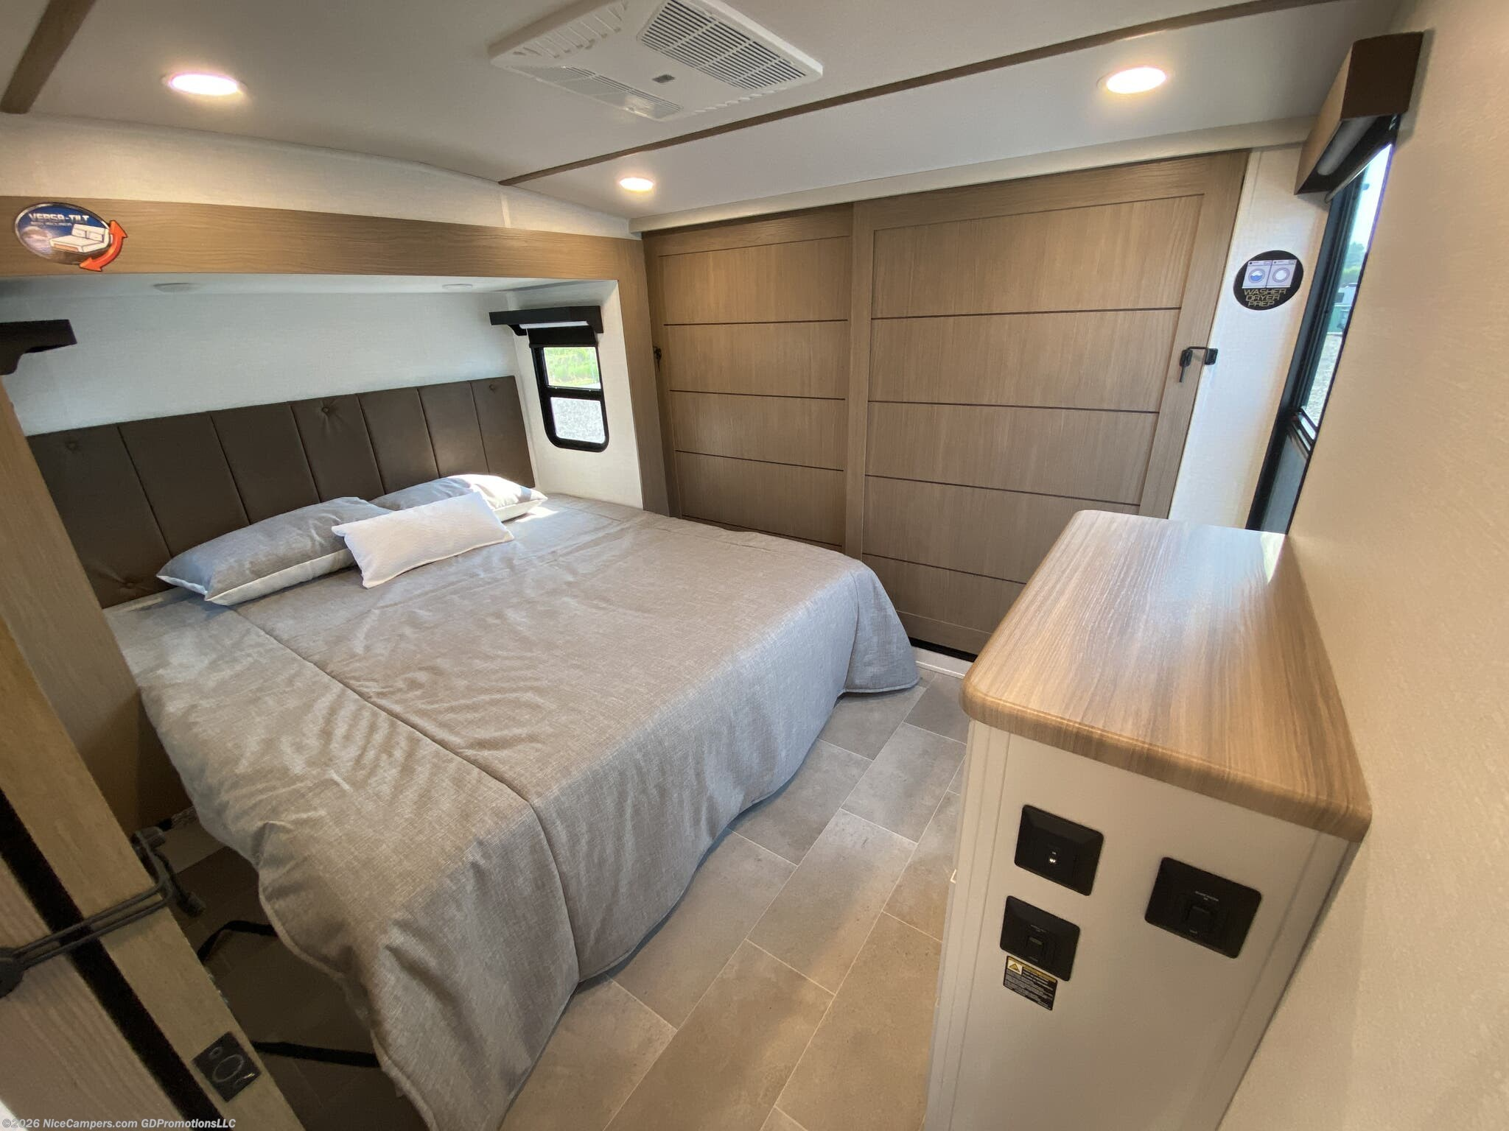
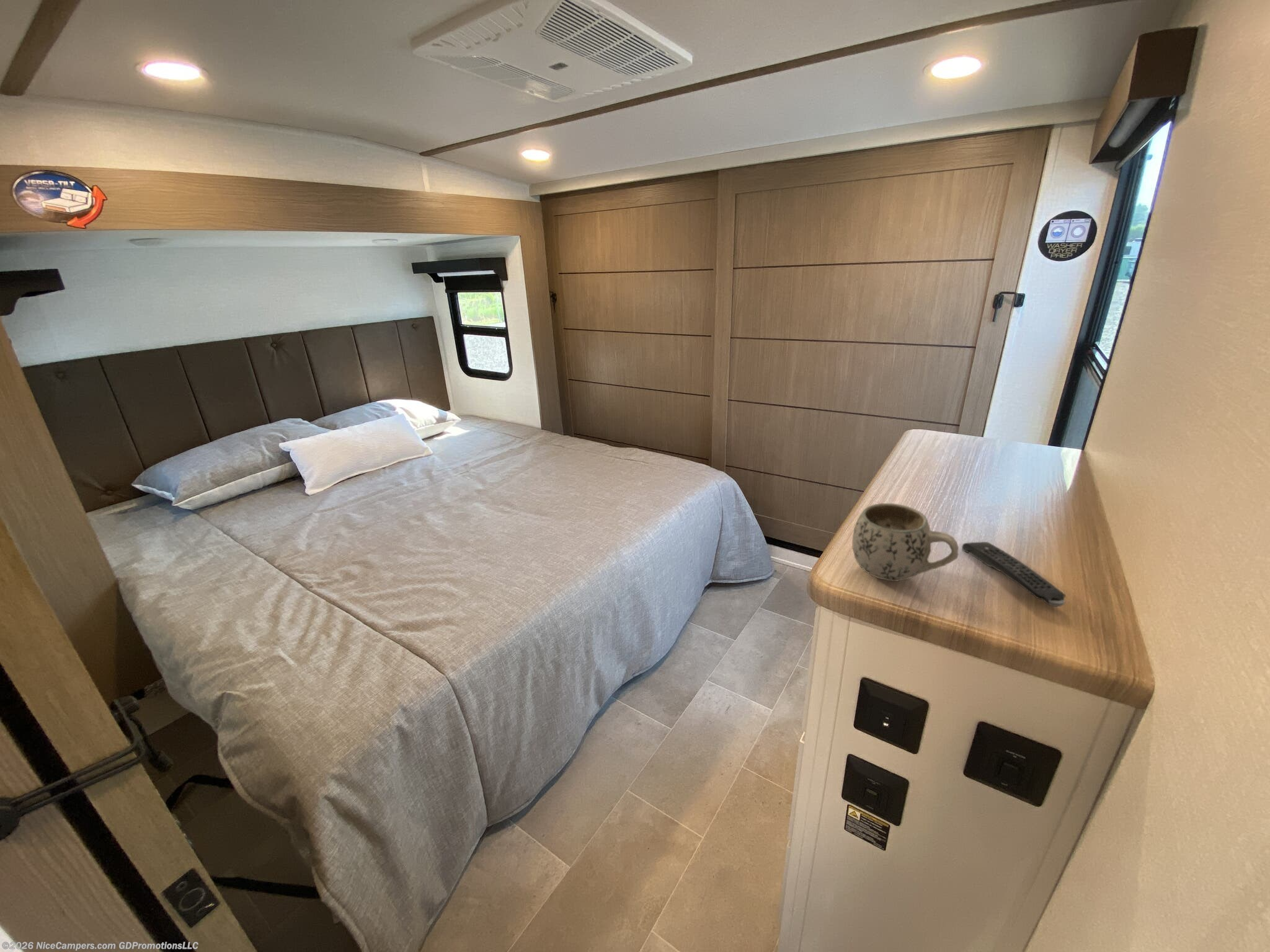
+ remote control [961,541,1066,607]
+ mug [851,503,959,582]
